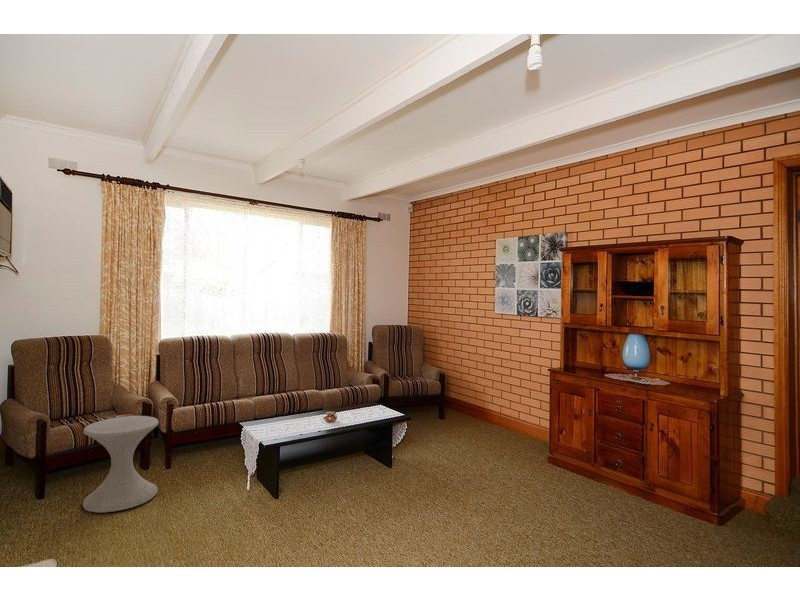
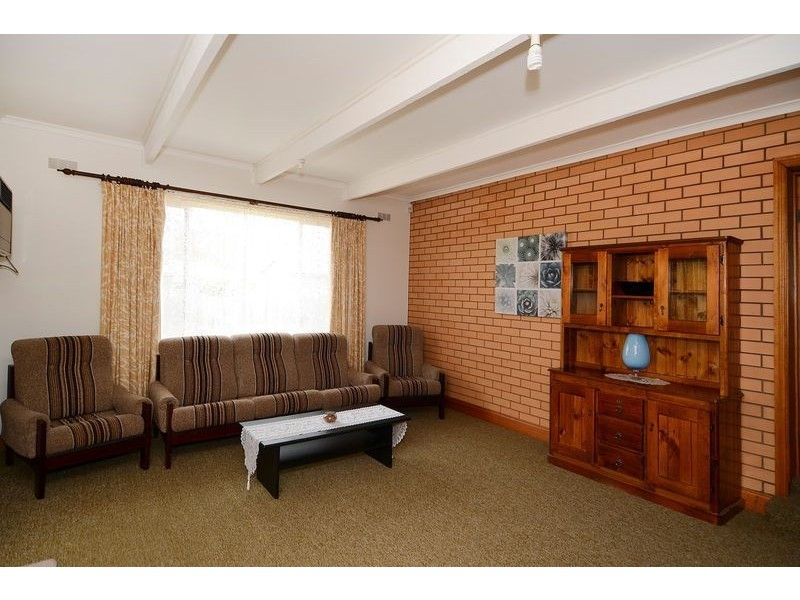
- side table [82,415,159,514]
